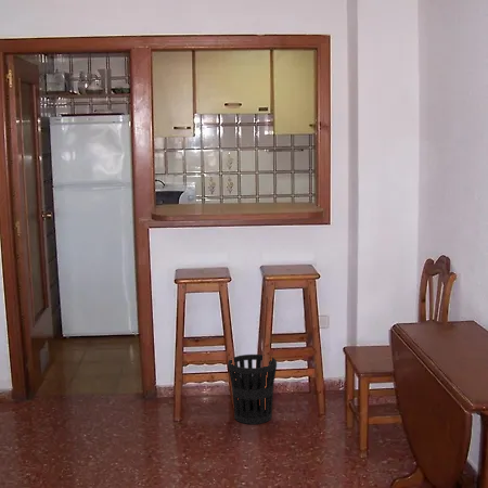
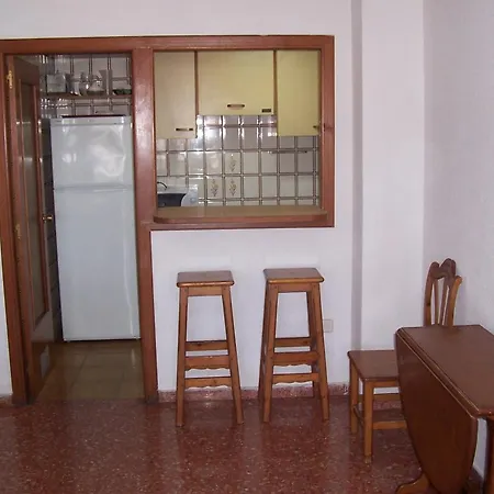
- wastebasket [227,354,278,425]
